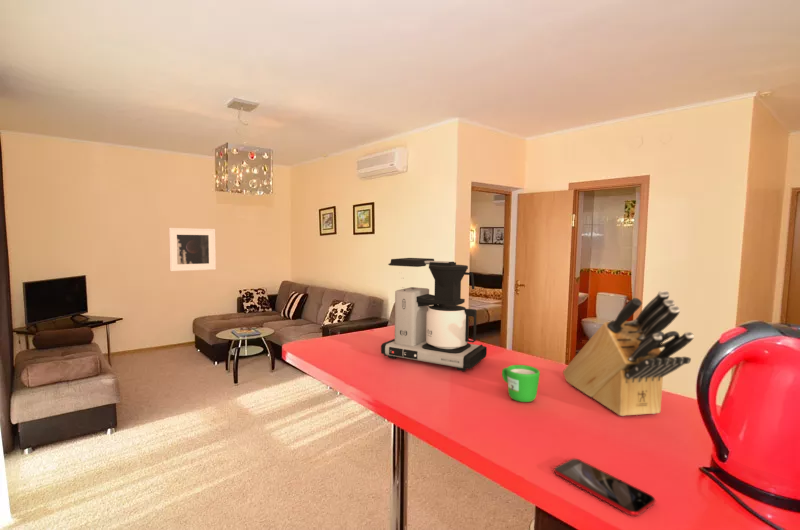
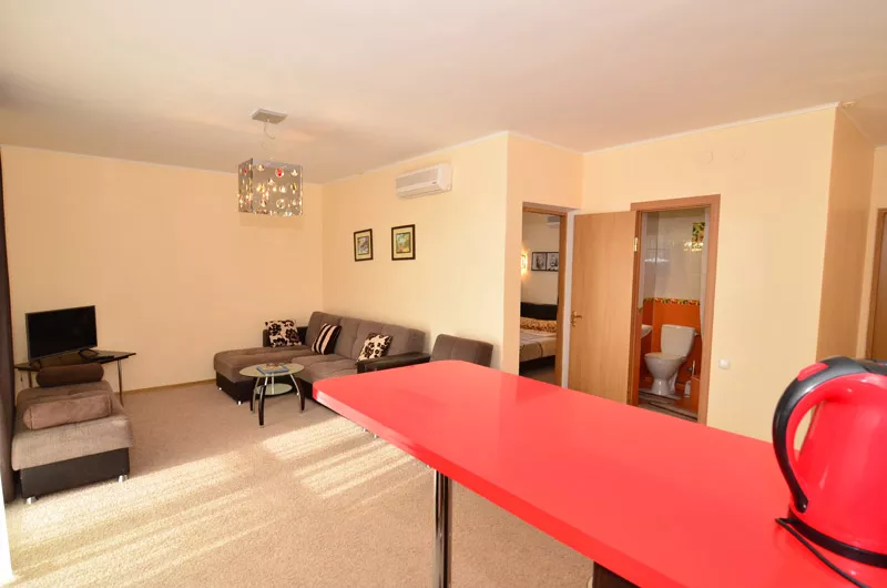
- smartphone [553,458,657,517]
- mug [501,364,541,403]
- coffee maker [380,257,488,372]
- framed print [168,227,217,272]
- knife block [562,289,695,417]
